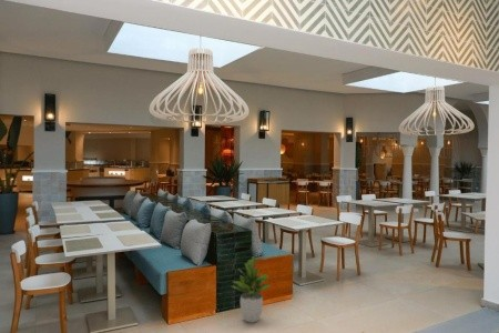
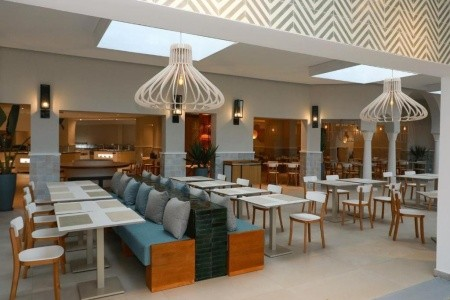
- potted plant [232,255,271,324]
